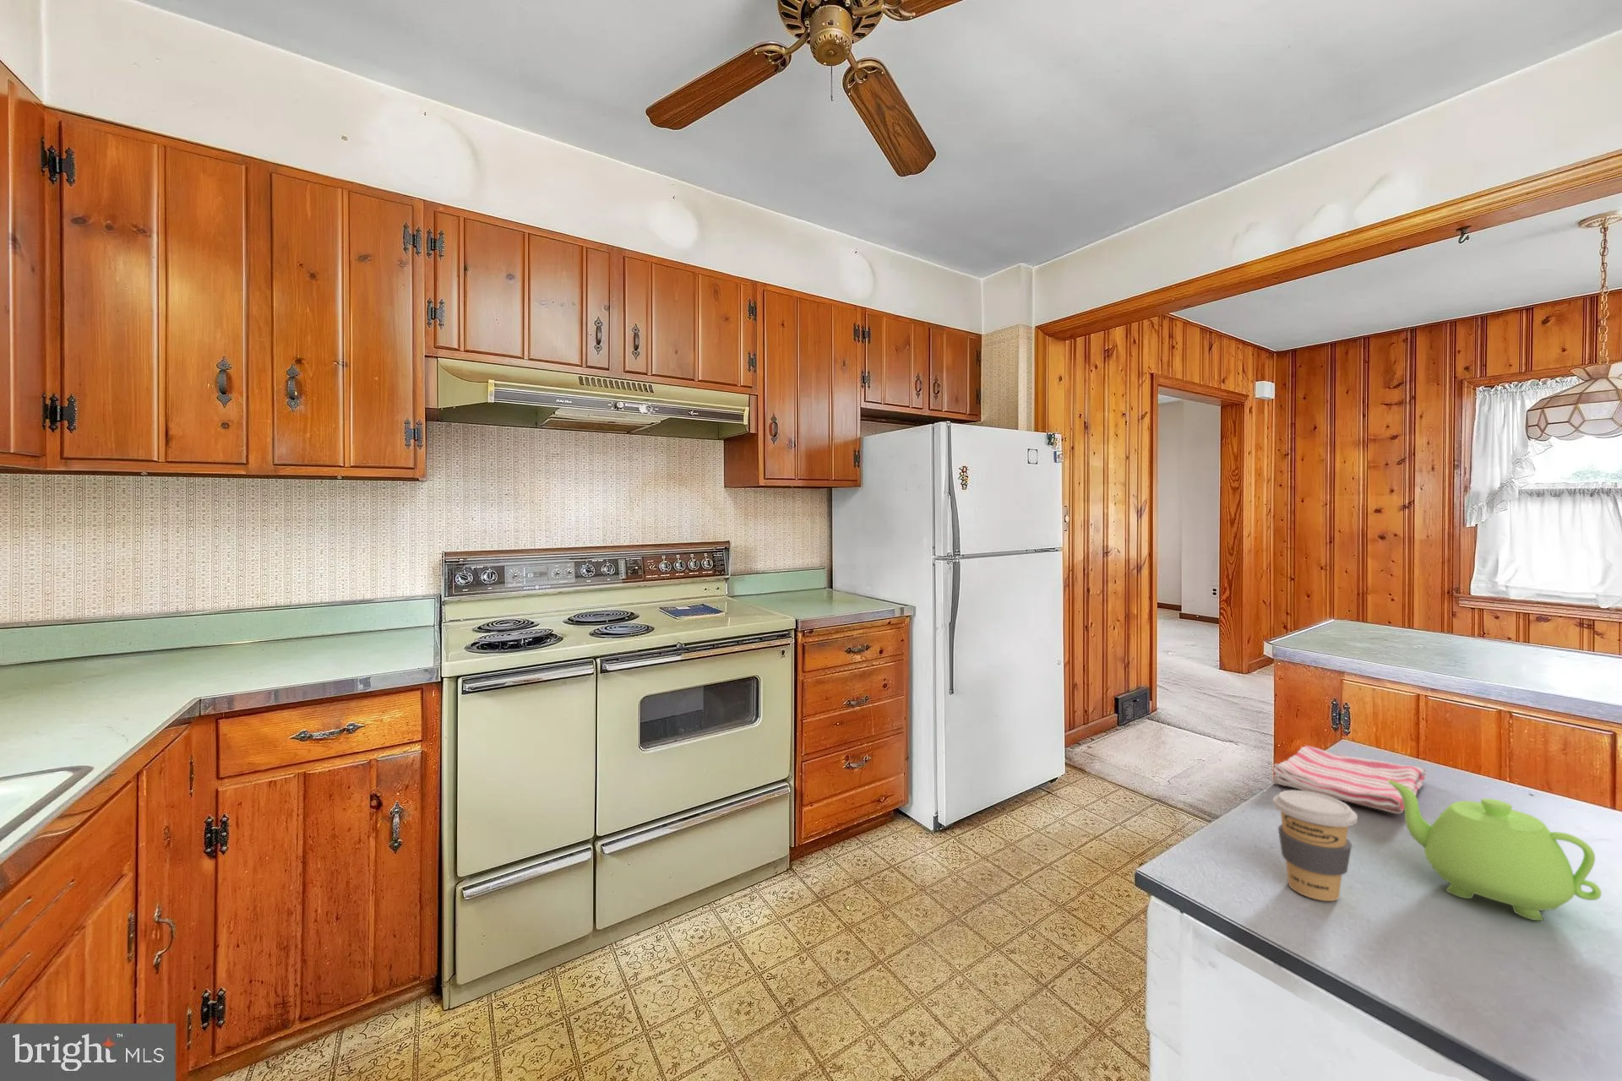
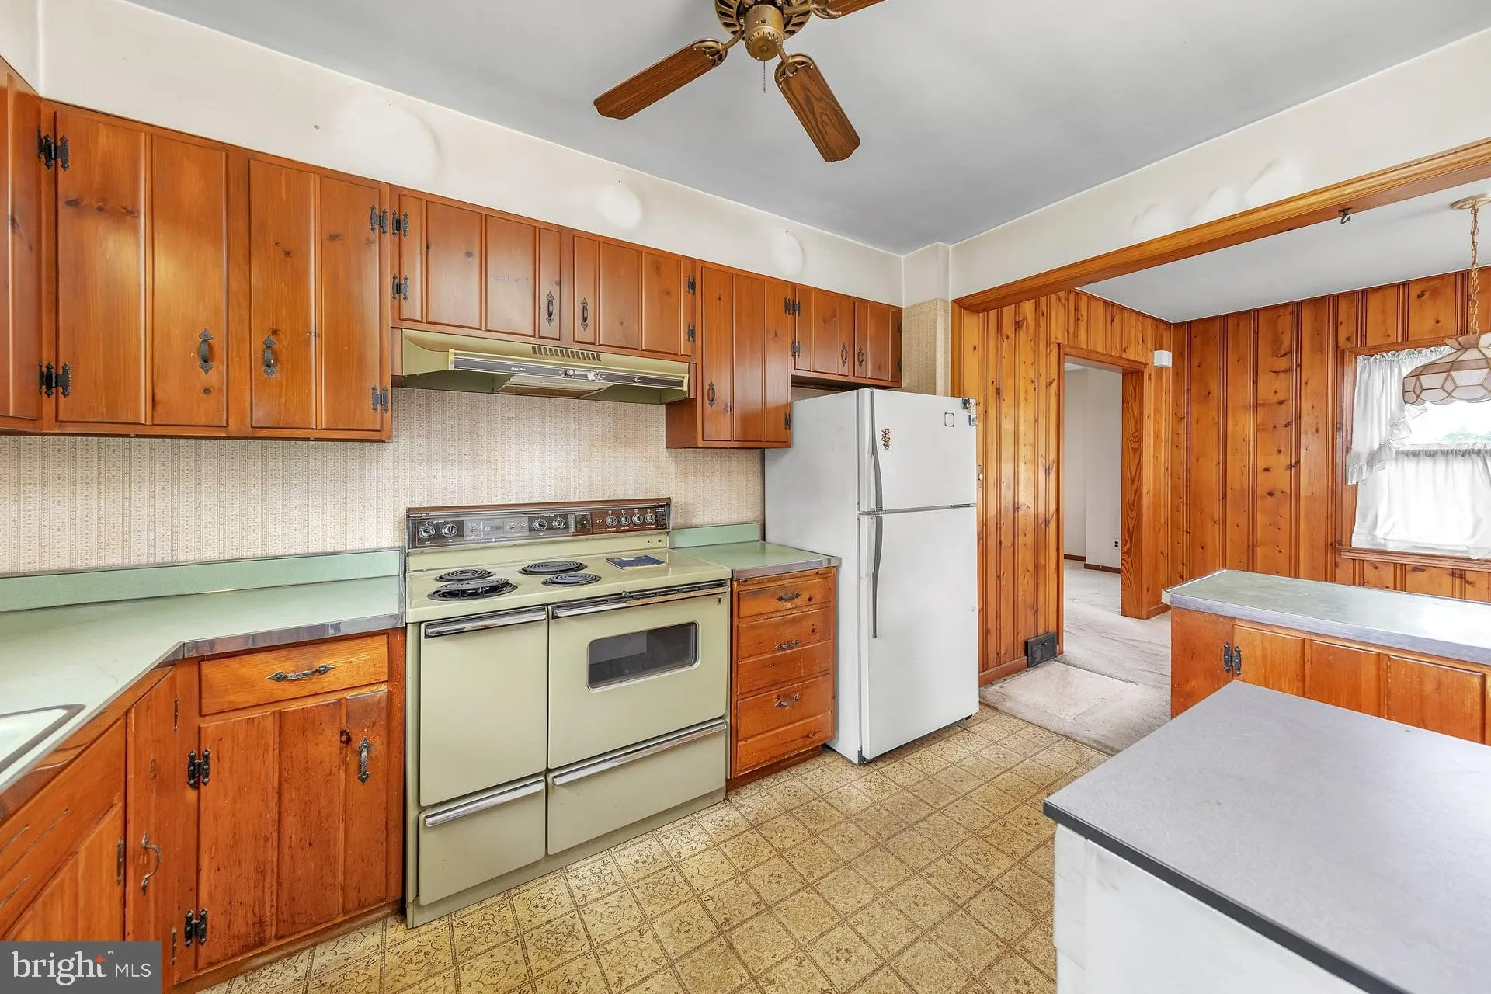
- coffee cup [1272,789,1359,902]
- teapot [1387,779,1603,922]
- dish towel [1272,744,1426,814]
